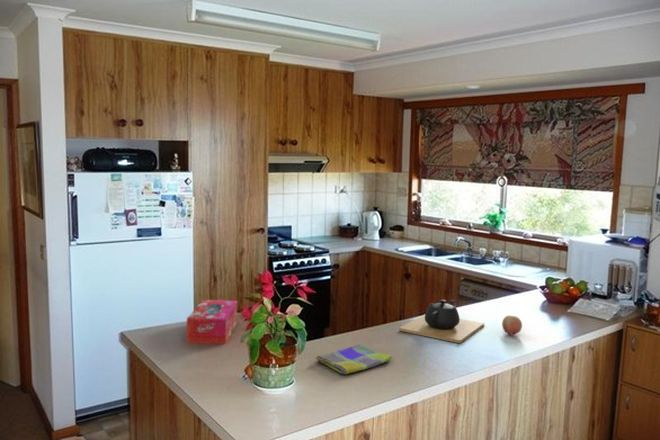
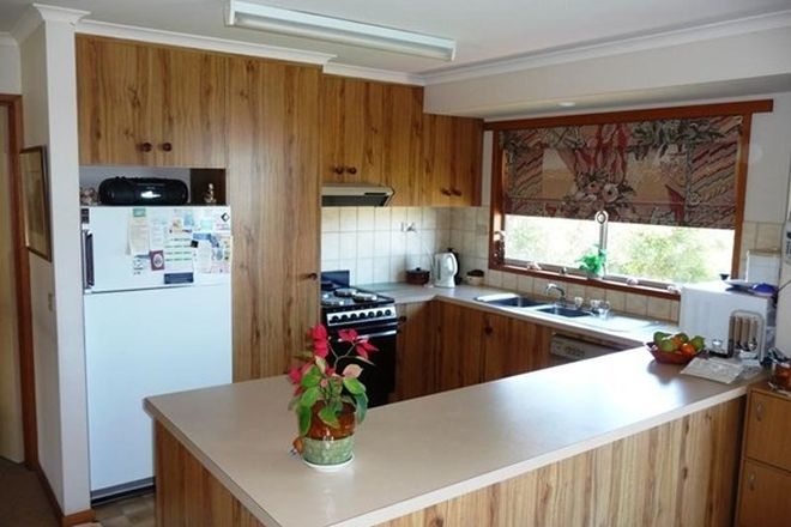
- tissue box [186,299,238,345]
- fruit [501,315,523,336]
- dish towel [314,343,393,376]
- teapot [398,299,485,344]
